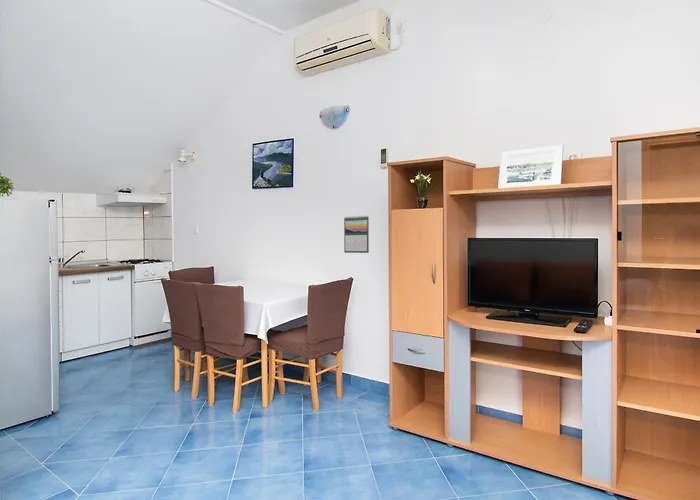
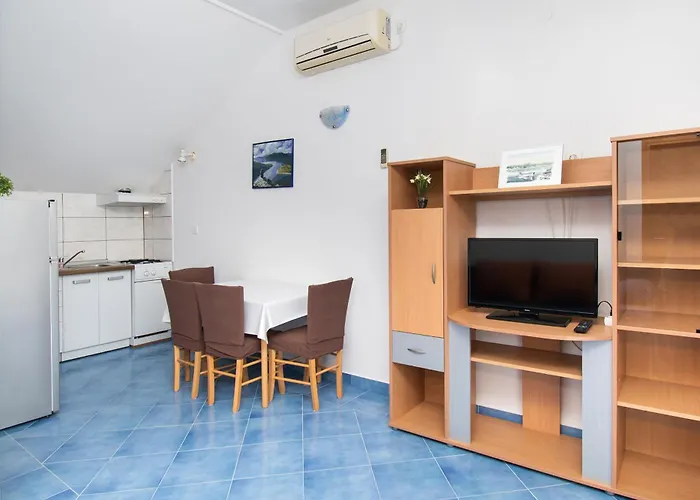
- calendar [343,215,370,254]
